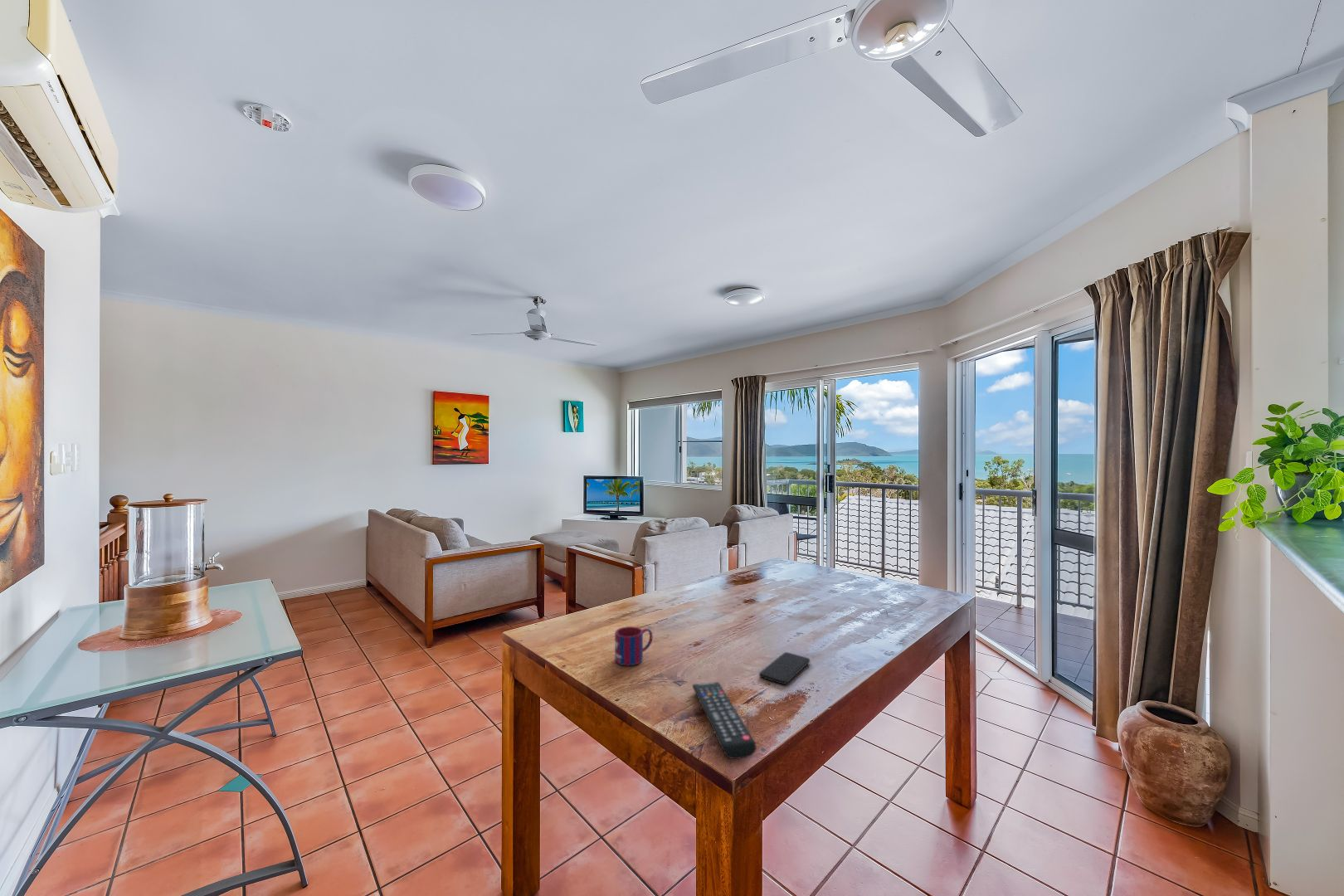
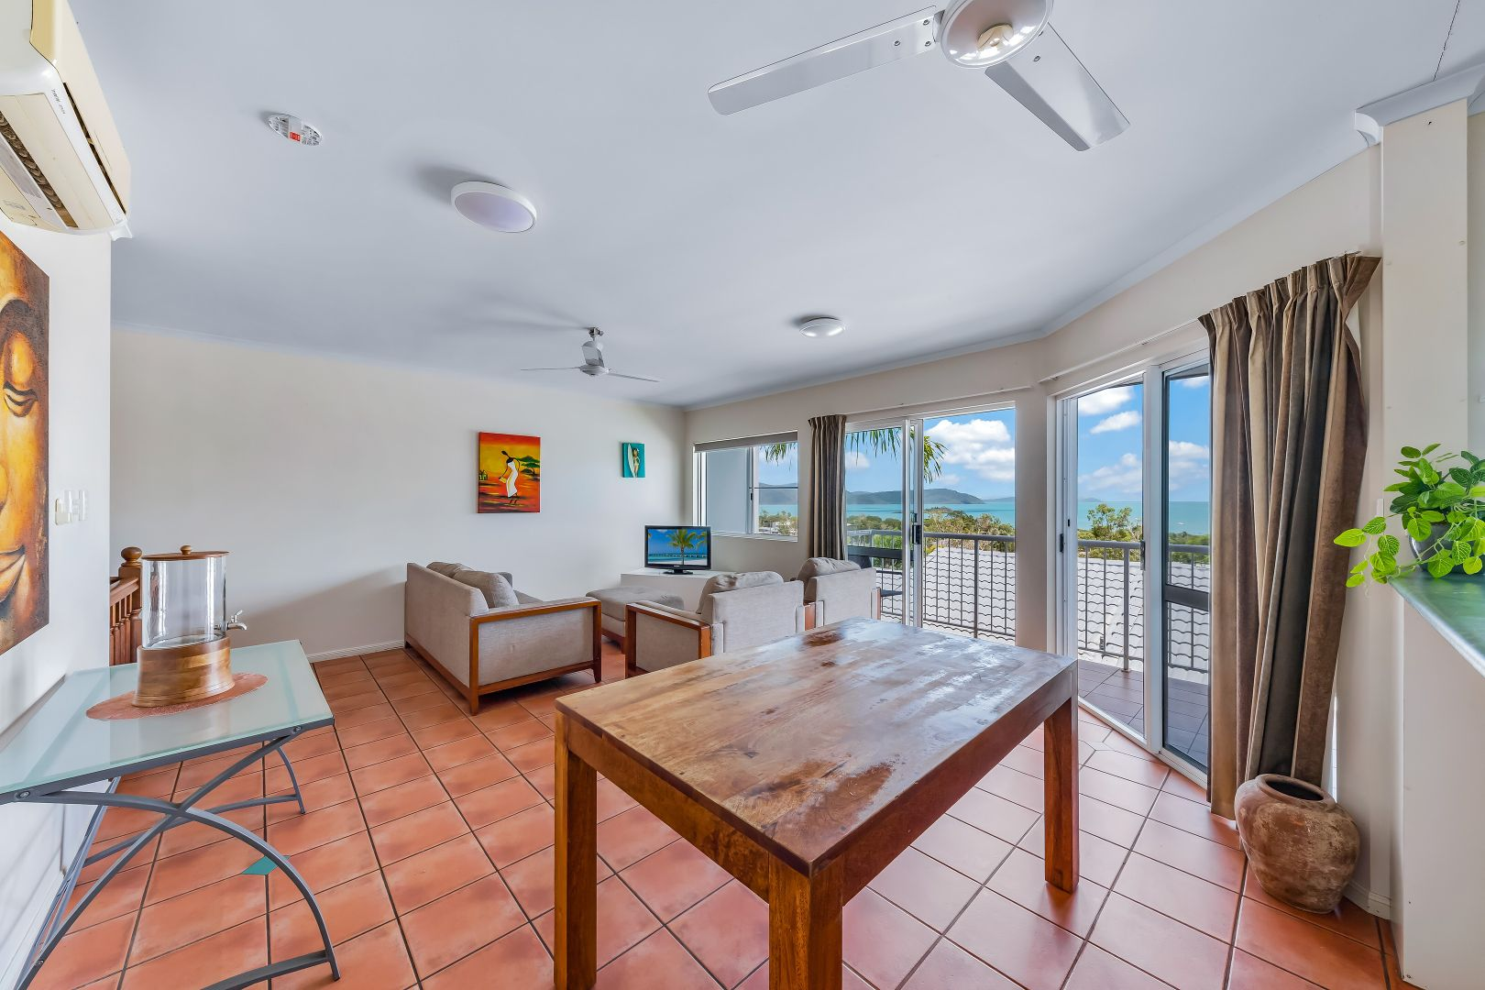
- smartphone [758,651,811,685]
- mug [614,626,654,666]
- remote control [691,681,757,760]
